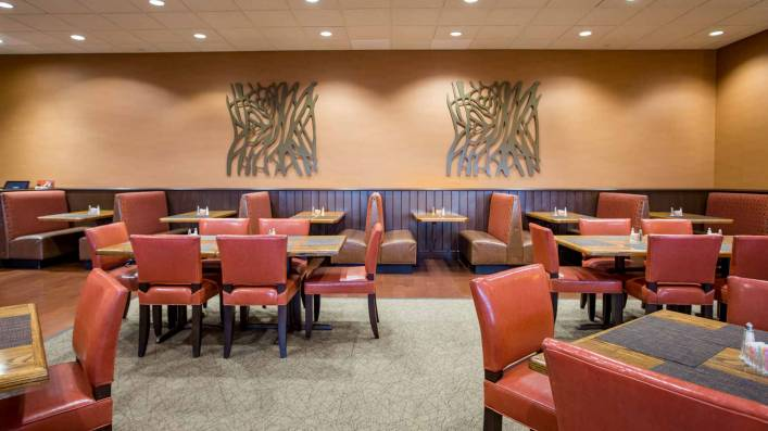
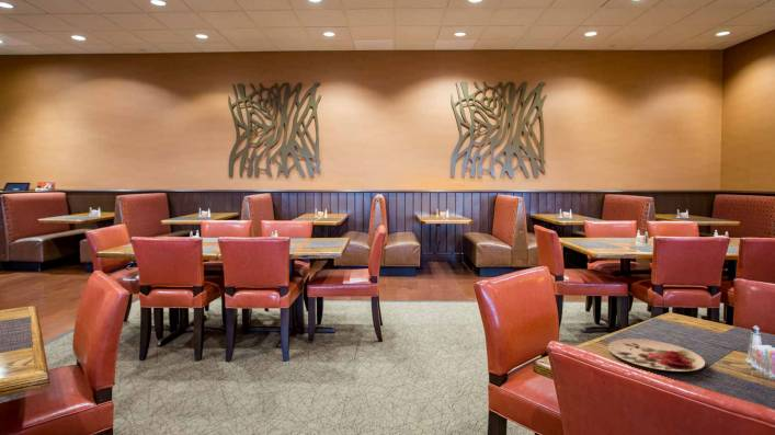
+ plate [607,337,706,373]
